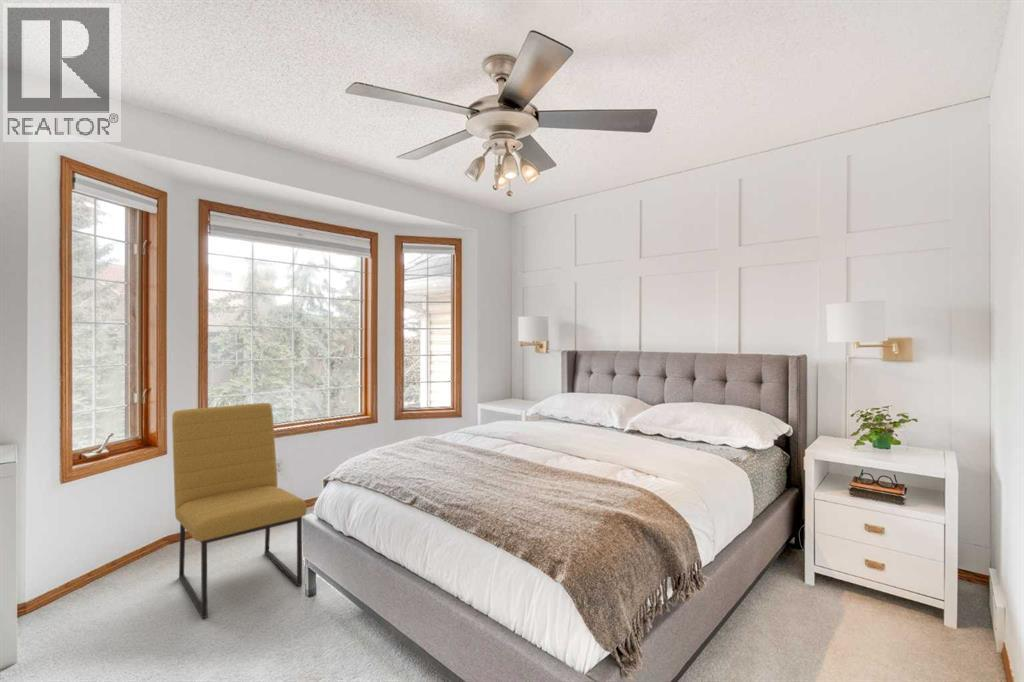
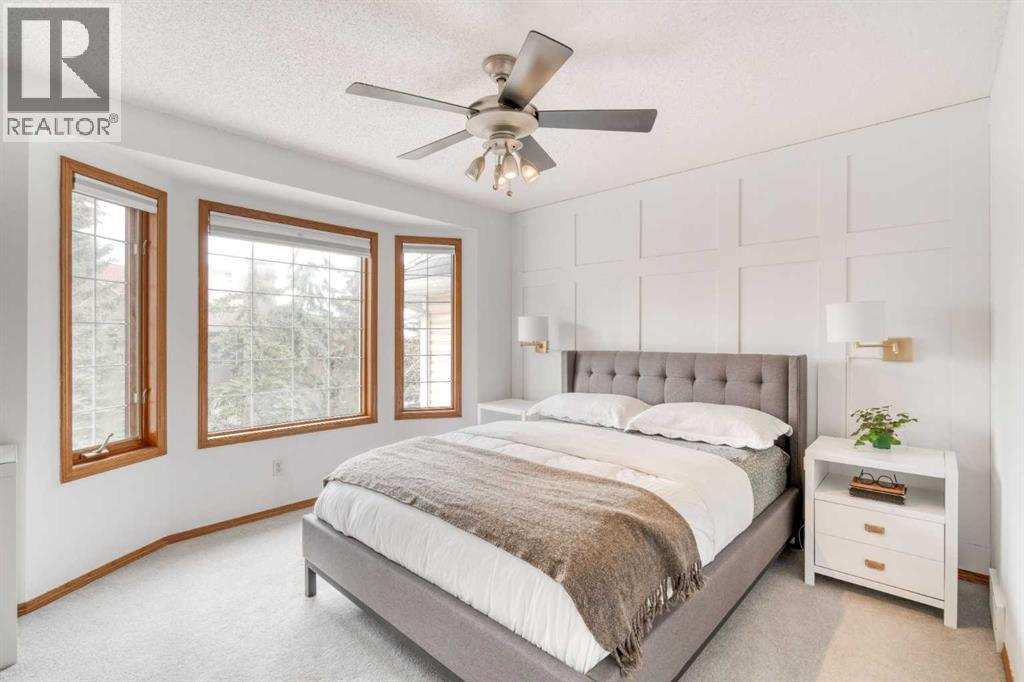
- chair [171,402,308,619]
